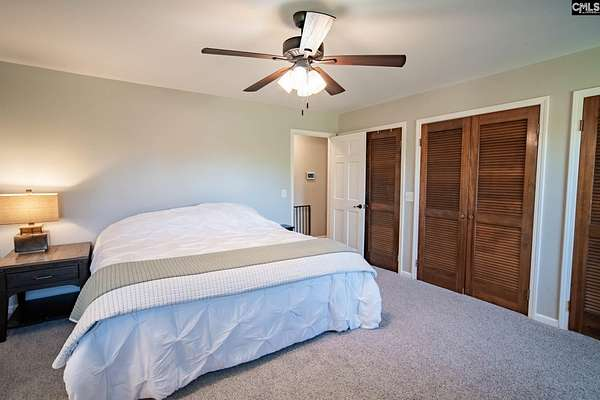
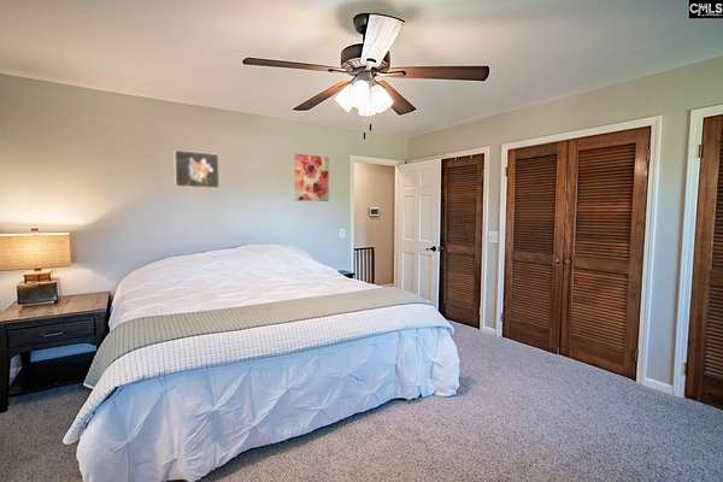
+ wall art [294,153,330,202]
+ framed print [174,148,221,190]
